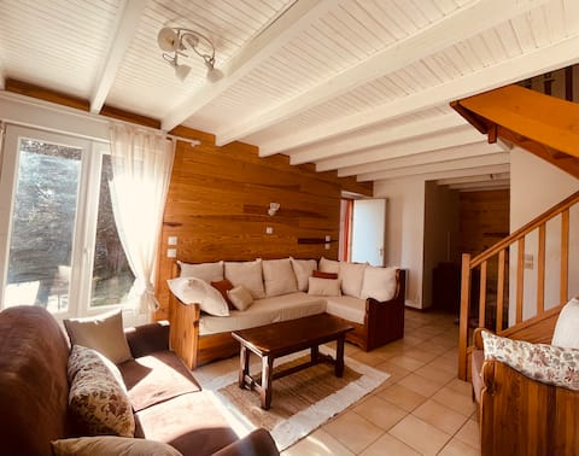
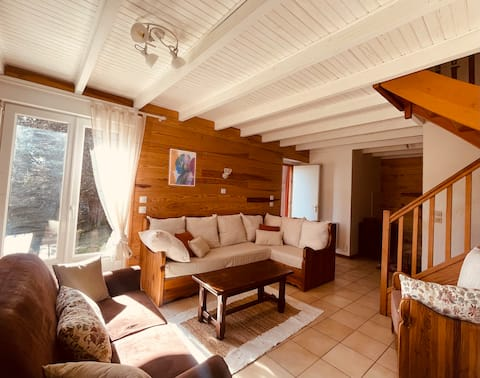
+ wall art [167,148,197,187]
